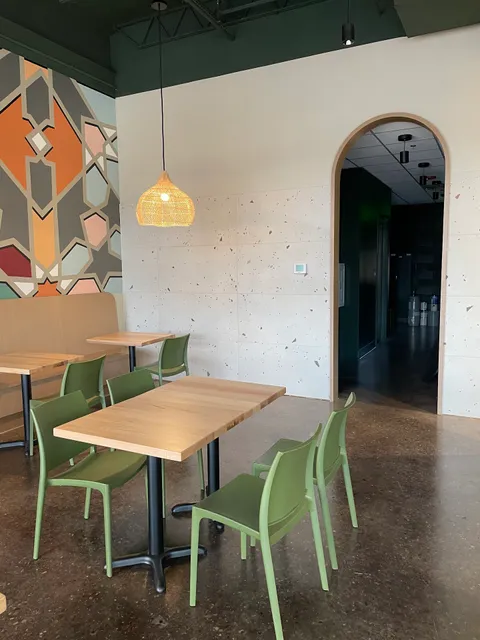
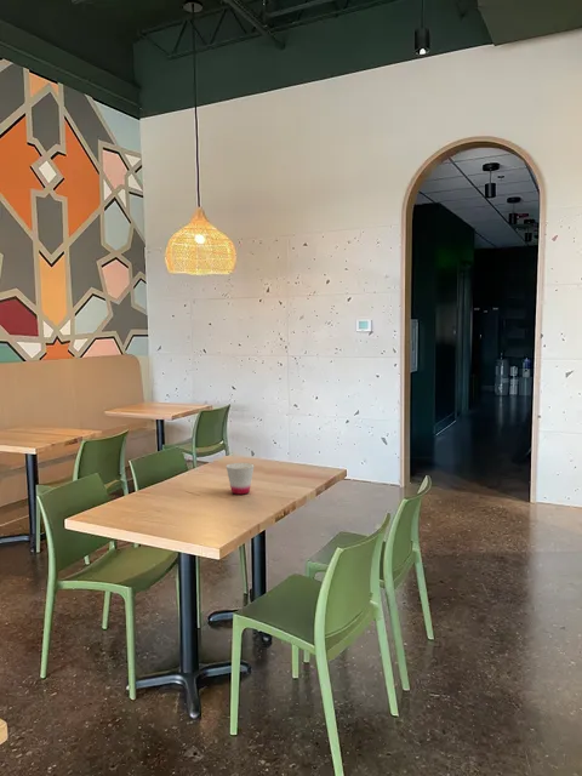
+ cup [226,462,255,496]
